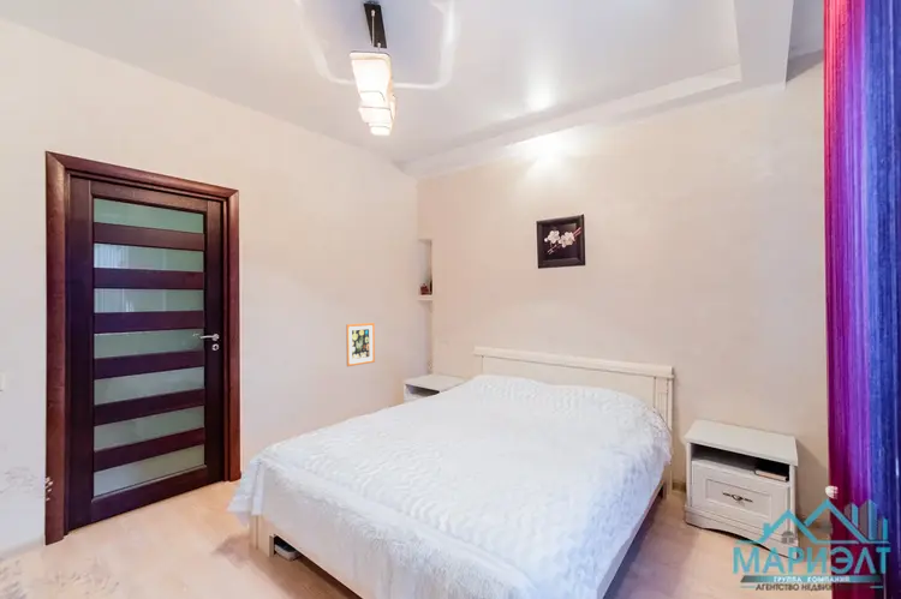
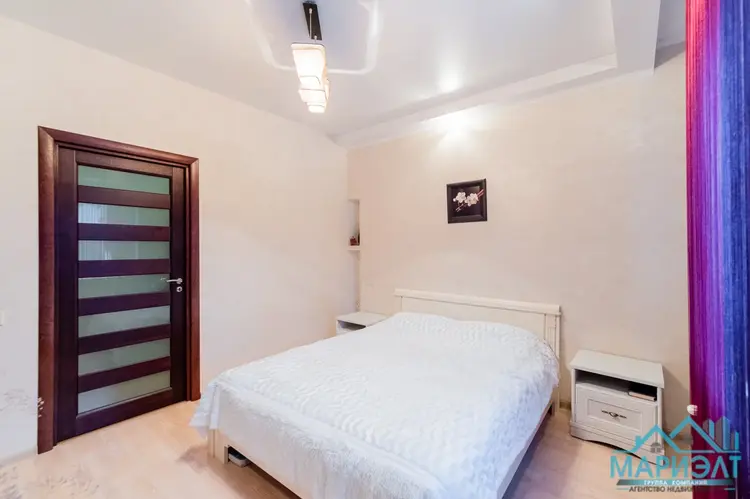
- wall art [345,322,376,367]
